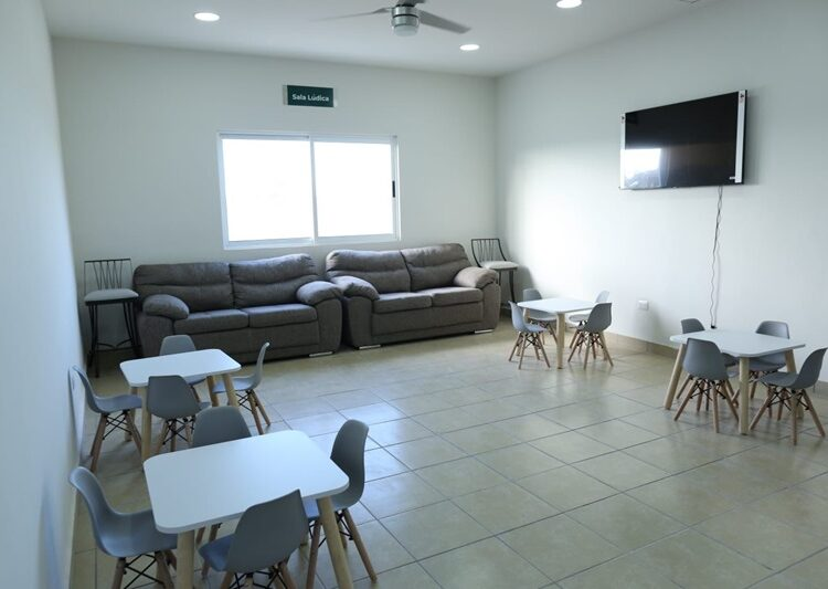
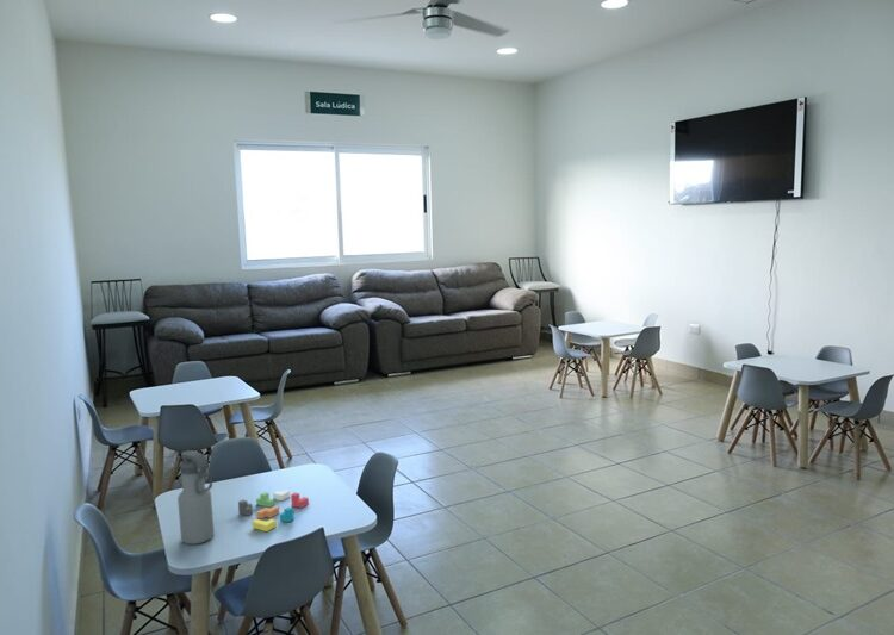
+ toy blocks [237,488,310,533]
+ water bottle [176,449,215,546]
